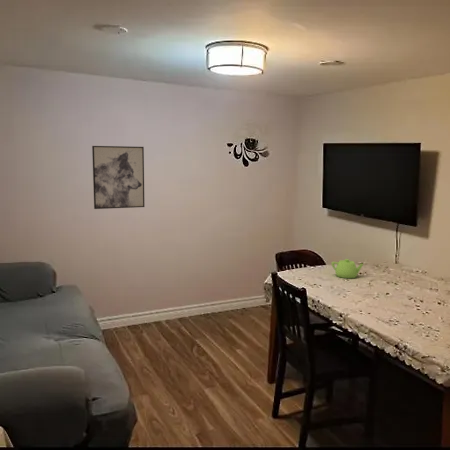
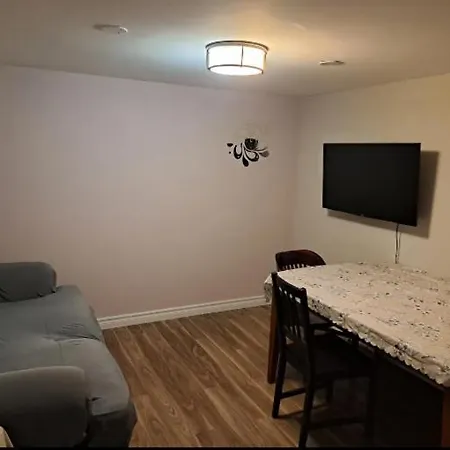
- teapot [330,258,364,279]
- wall art [91,145,145,210]
